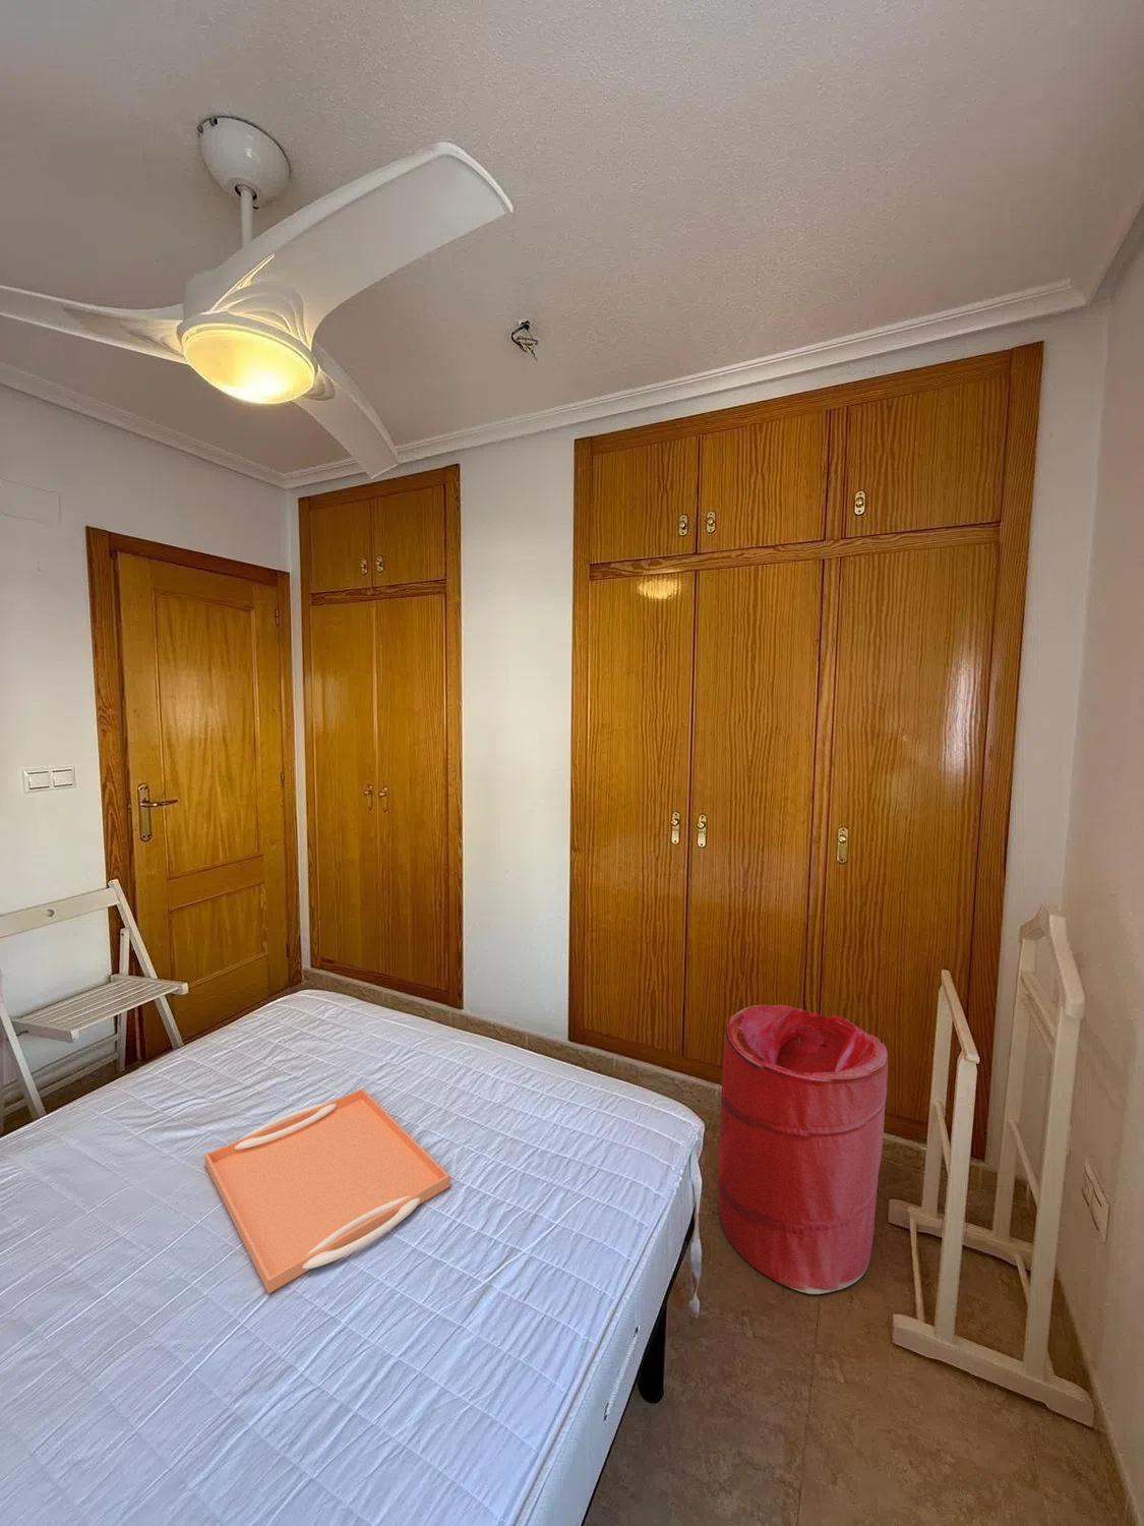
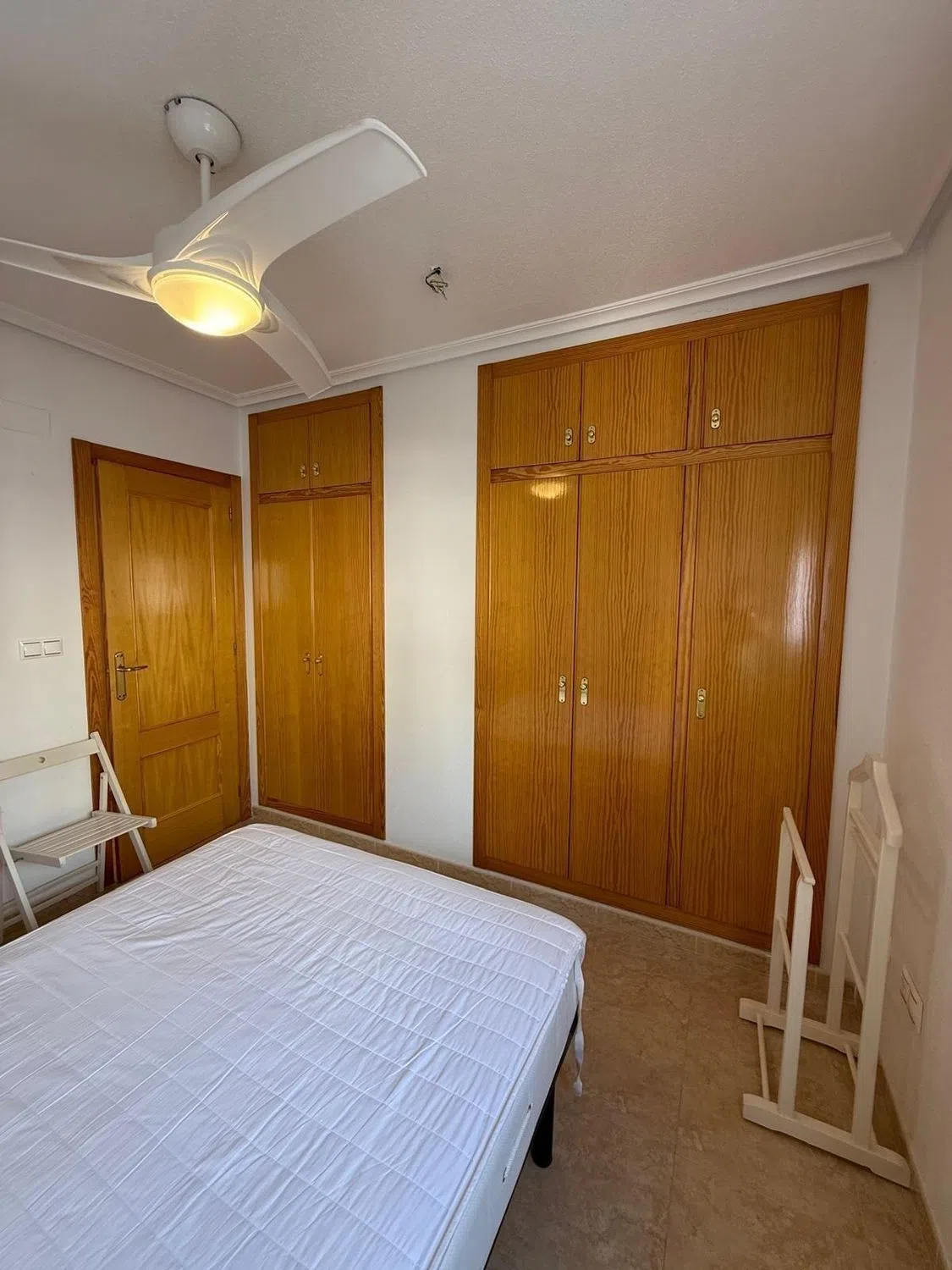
- serving tray [203,1087,452,1295]
- laundry hamper [717,1005,889,1295]
